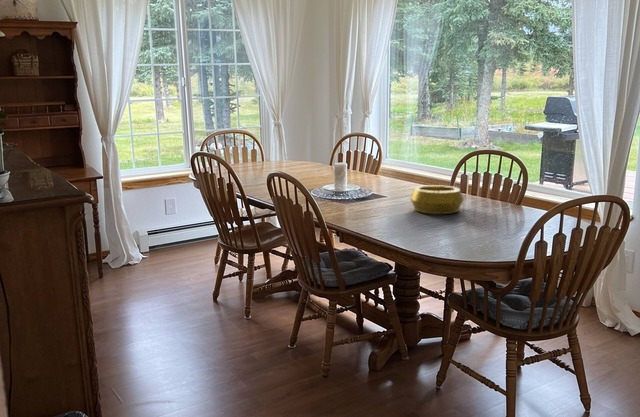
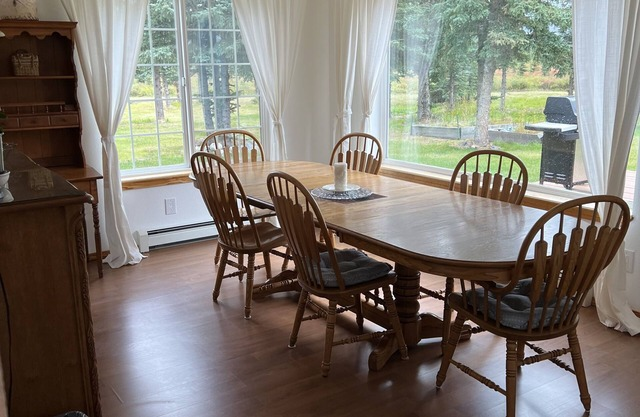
- decorative bowl [409,184,465,215]
